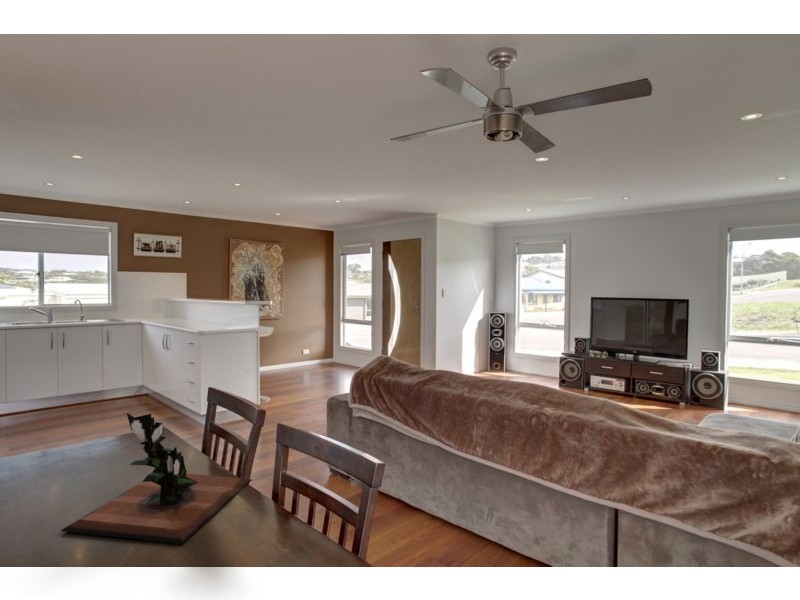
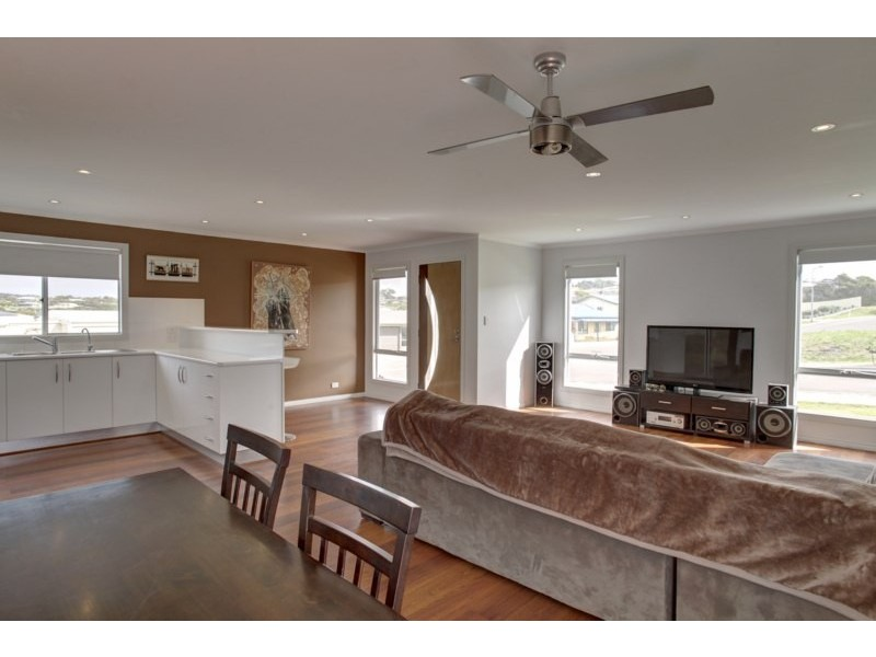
- plant [59,412,253,545]
